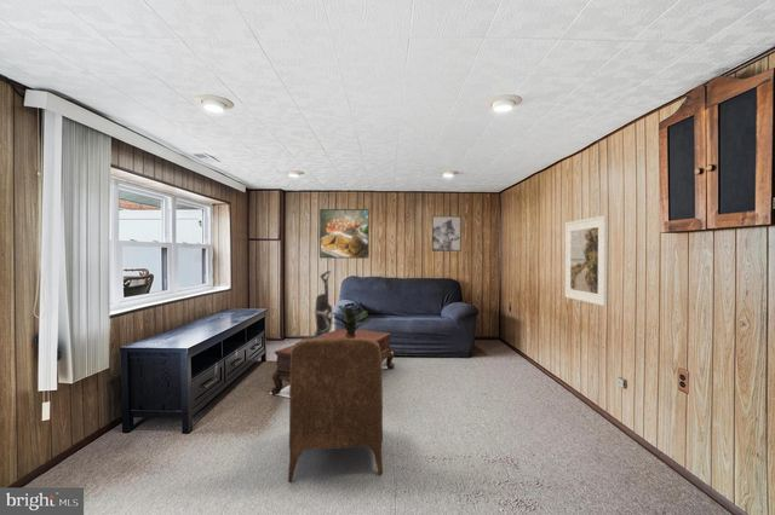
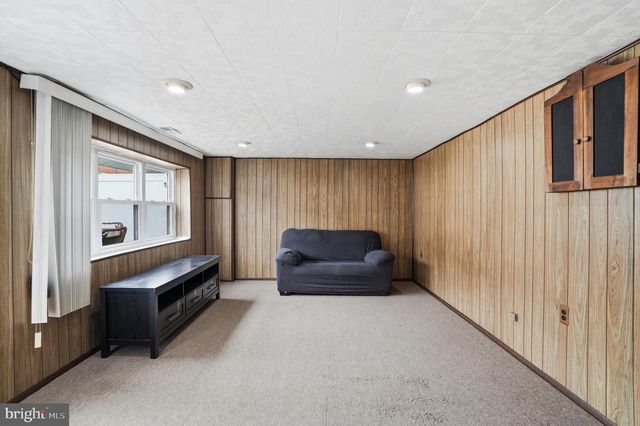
- coffee table [269,326,396,399]
- wall art [431,215,463,253]
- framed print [564,214,609,307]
- armchair [287,338,384,484]
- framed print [318,208,371,260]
- potted plant [332,305,369,338]
- vacuum cleaner [299,270,333,341]
